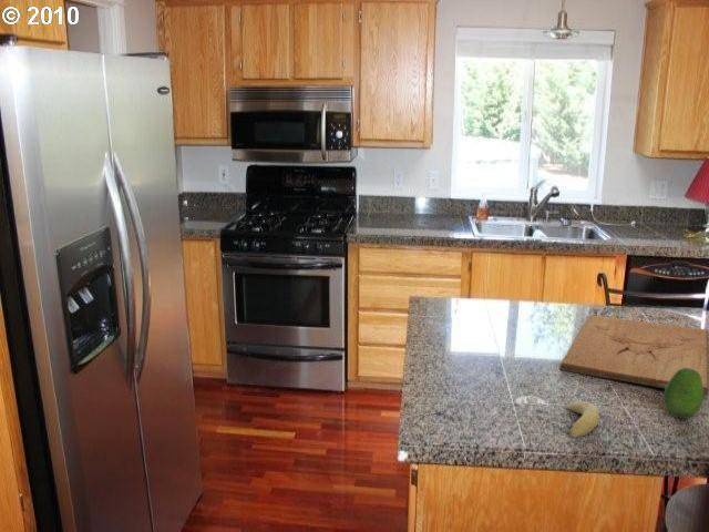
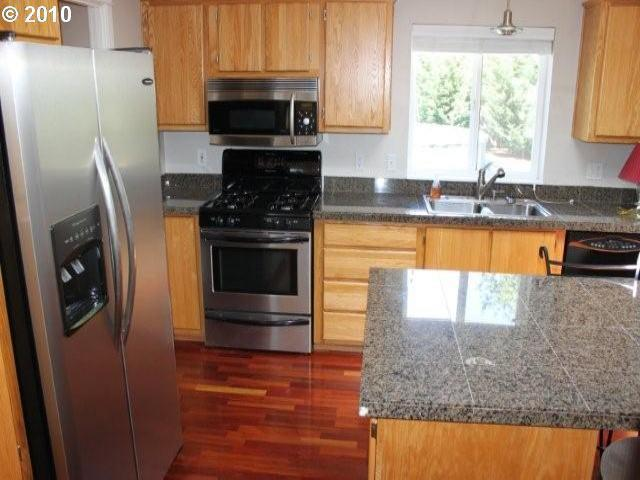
- cutting board [558,314,709,397]
- fruit [662,368,705,420]
- fruit [564,400,600,439]
